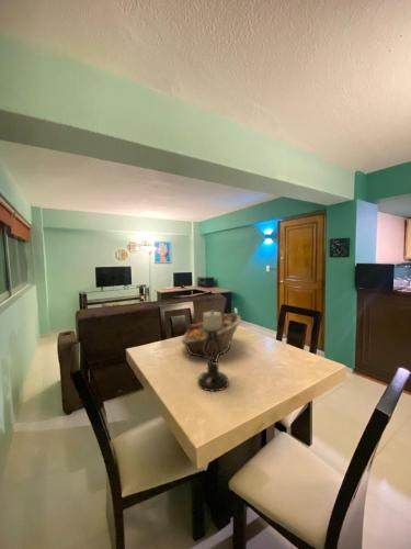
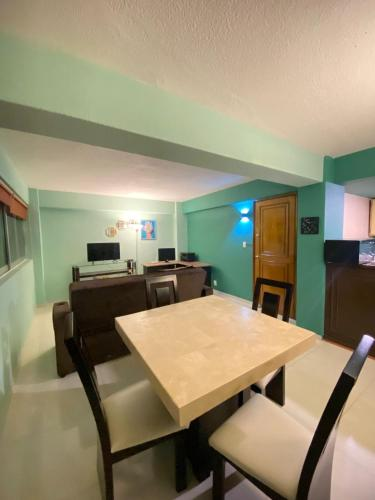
- fruit basket [180,313,242,359]
- candle holder [196,310,230,393]
